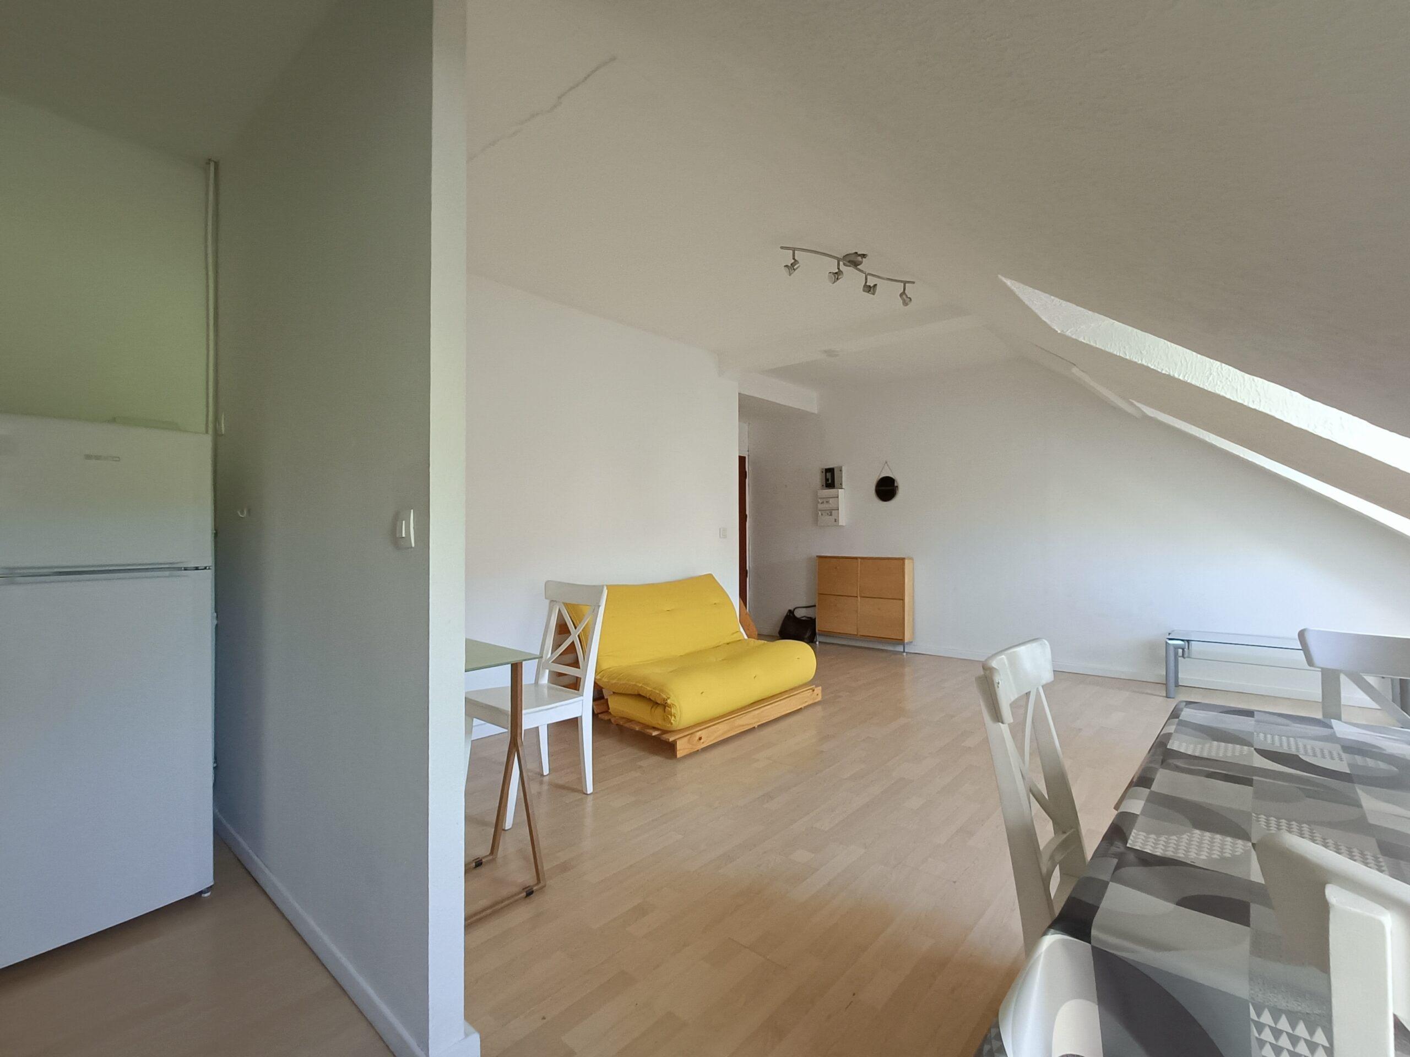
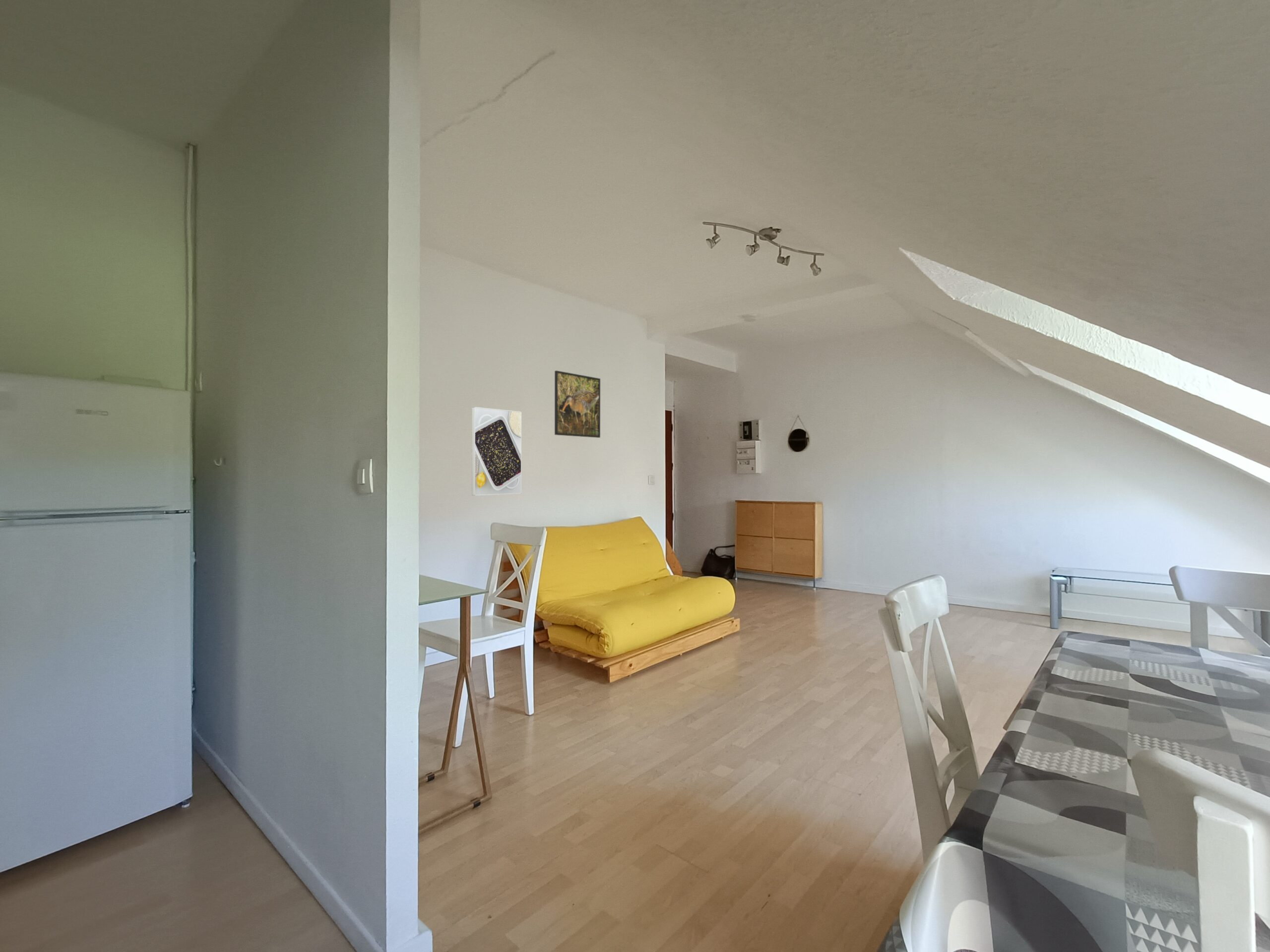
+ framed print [554,370,601,438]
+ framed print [471,407,522,496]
